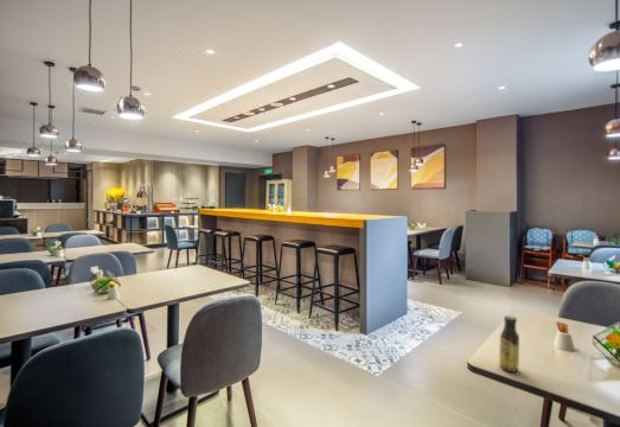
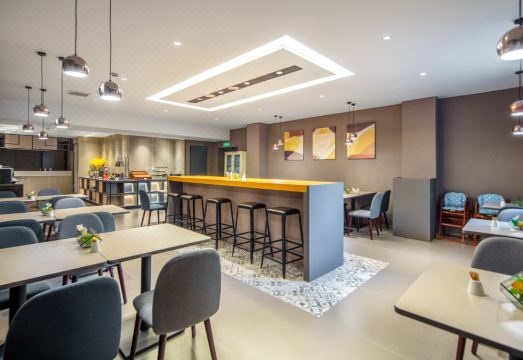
- sauce bottle [498,314,520,372]
